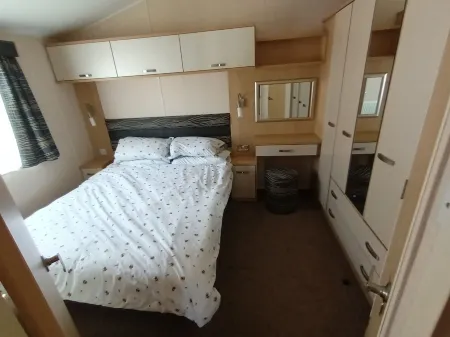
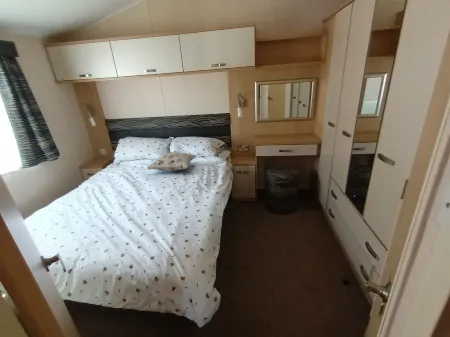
+ decorative pillow [146,151,197,172]
